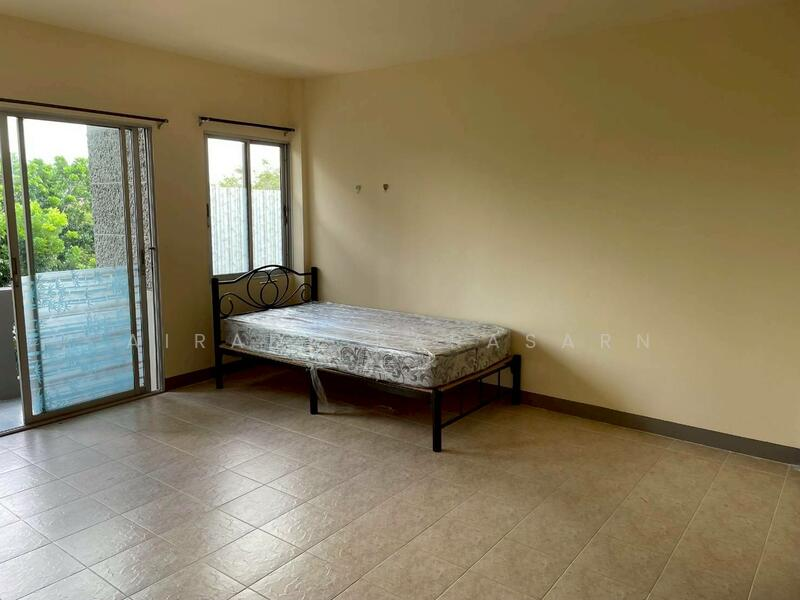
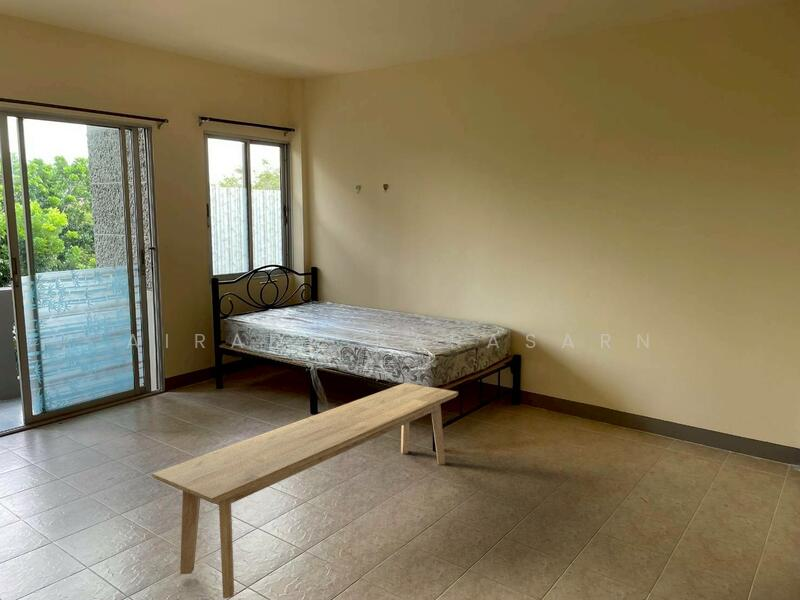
+ bench [151,382,459,600]
